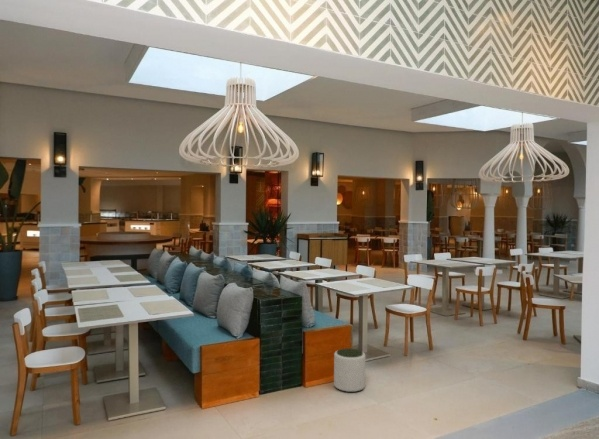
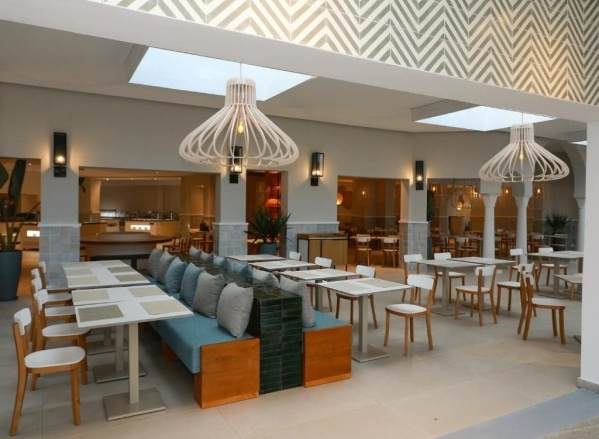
- plant pot [333,347,366,393]
